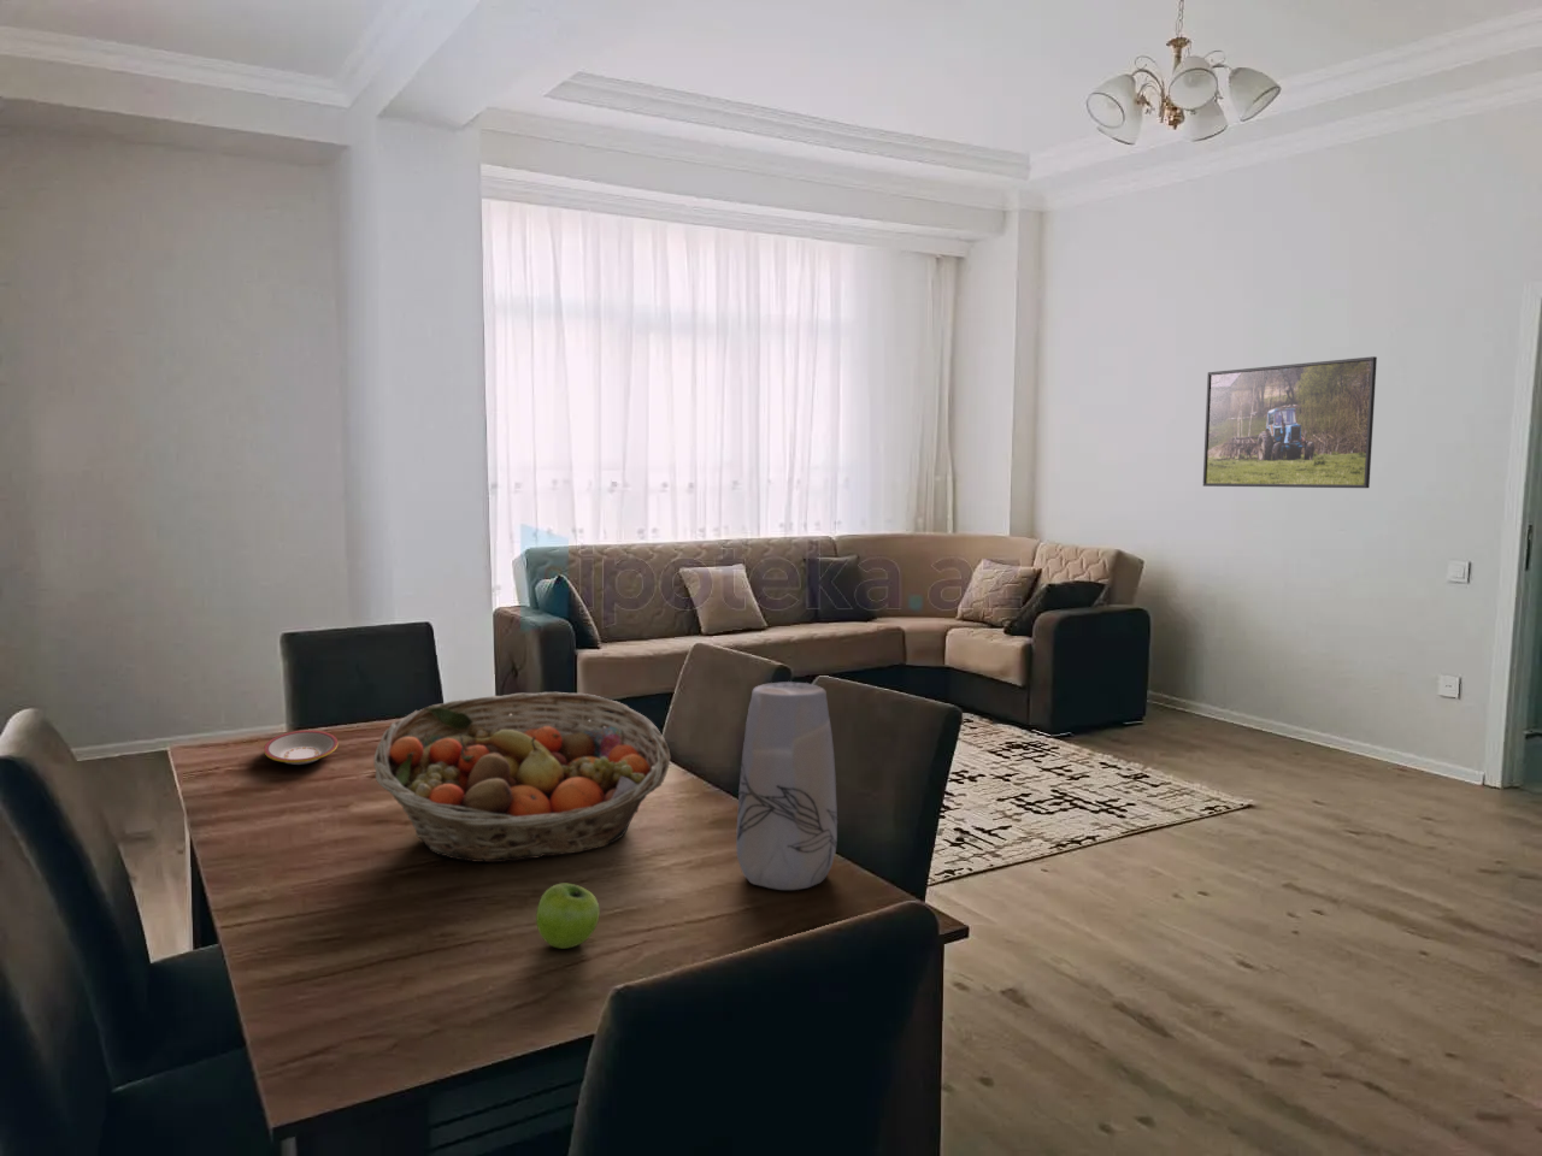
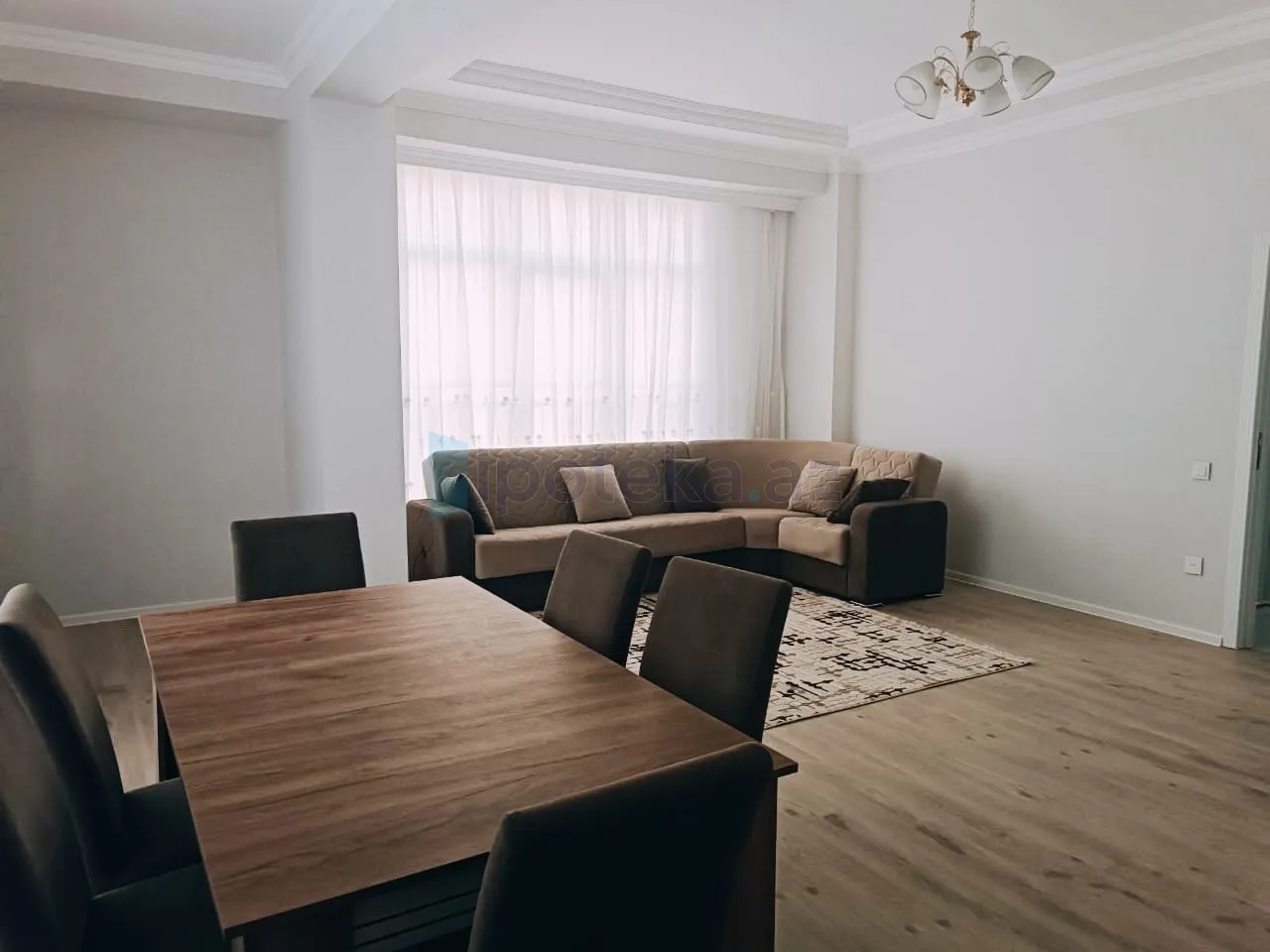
- fruit basket [373,691,673,863]
- vase [735,680,839,891]
- fruit [535,883,601,950]
- plate [262,730,340,766]
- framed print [1202,356,1378,489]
